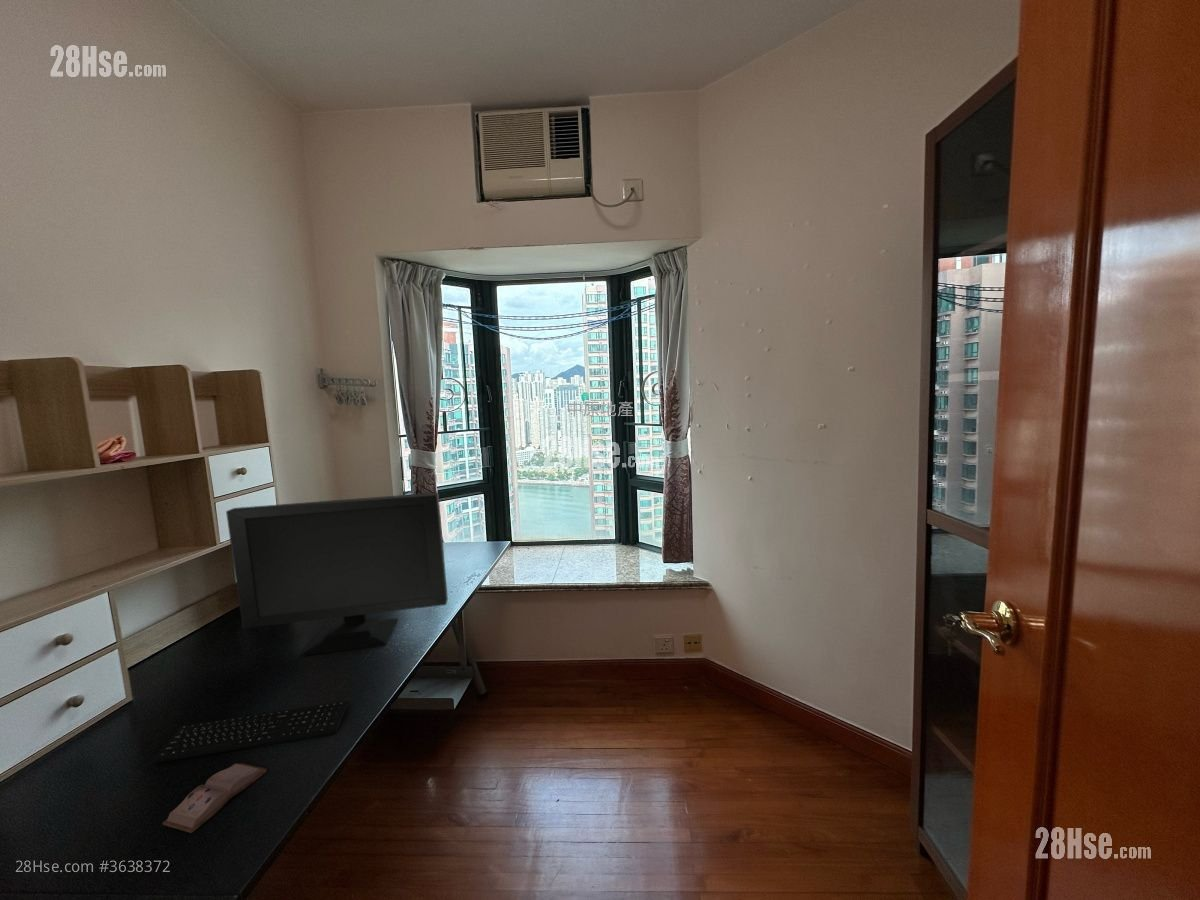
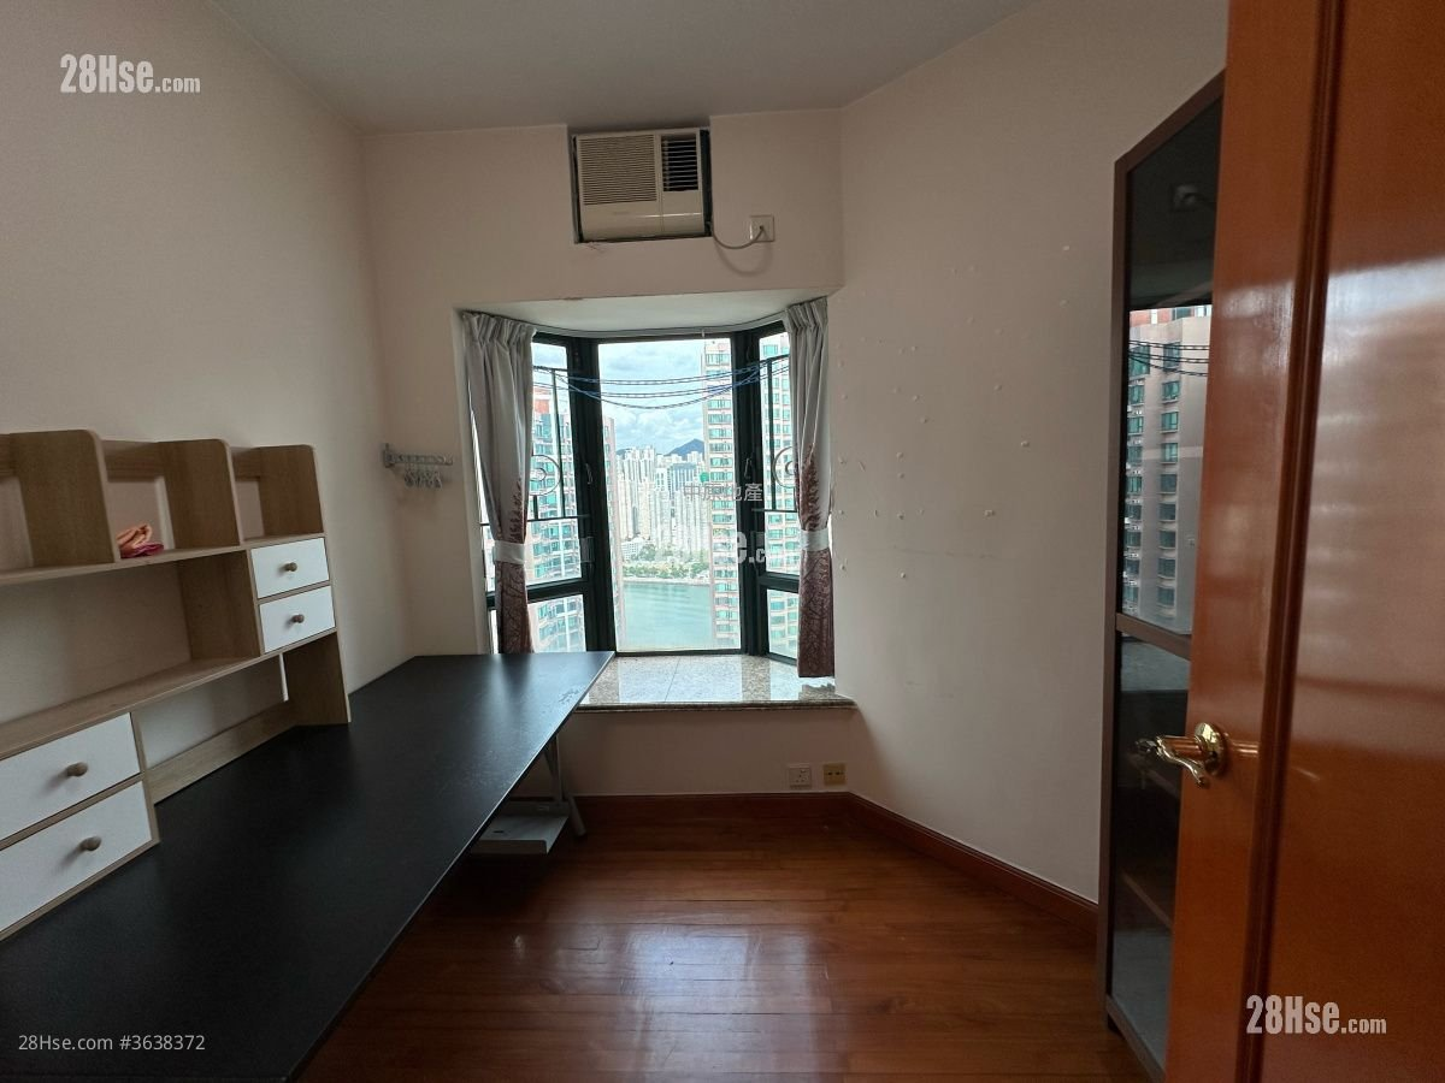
- computer monitor [225,491,449,657]
- keyboard [152,700,349,764]
- book [162,762,268,834]
